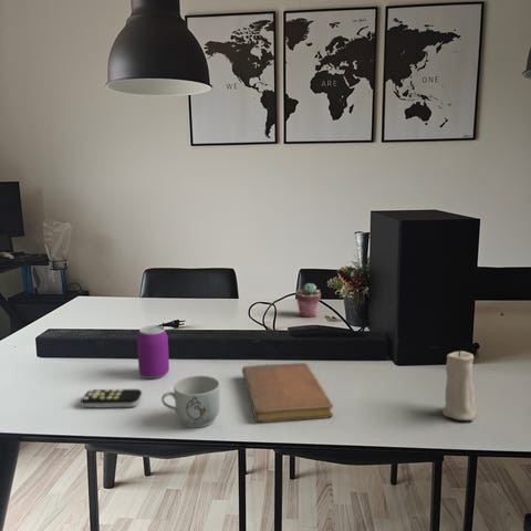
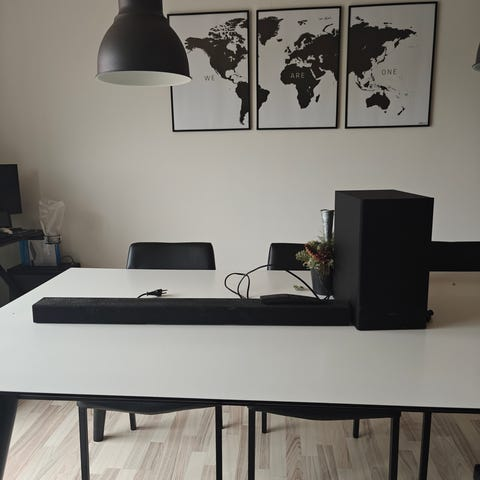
- beverage can [136,324,170,379]
- mug [160,375,221,428]
- candle [441,347,477,421]
- potted succulent [294,282,322,319]
- remote control [80,388,143,408]
- notebook [241,362,334,424]
